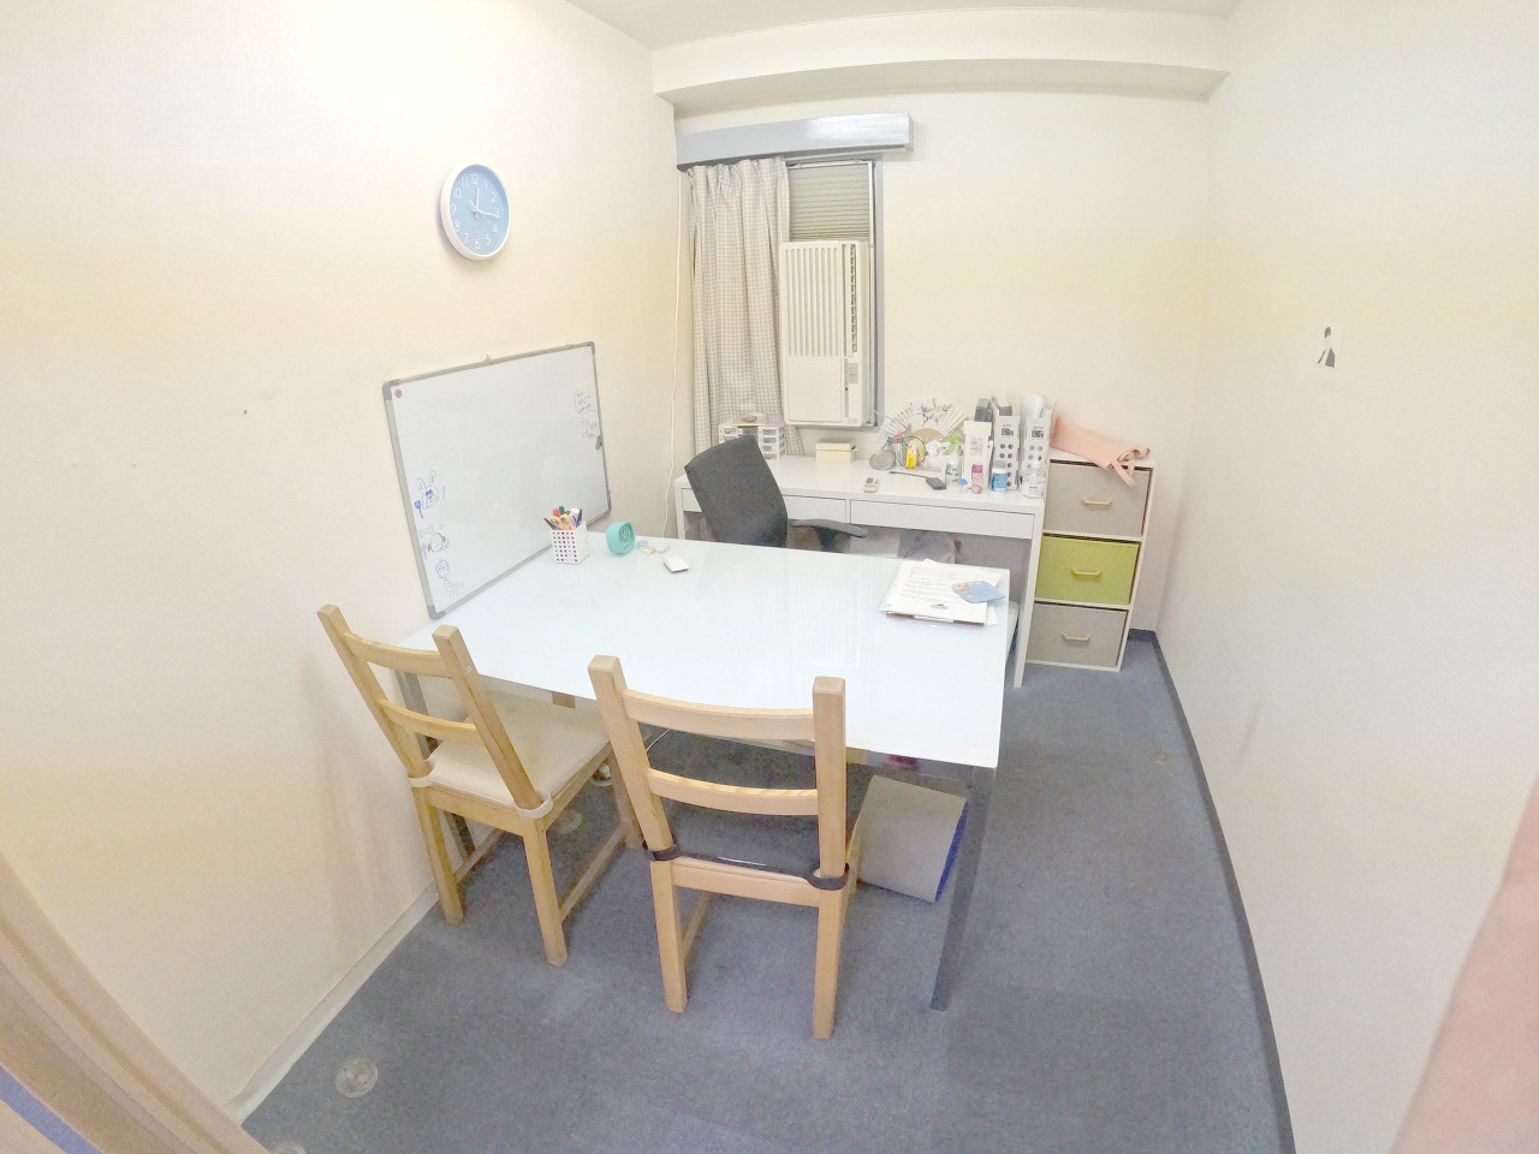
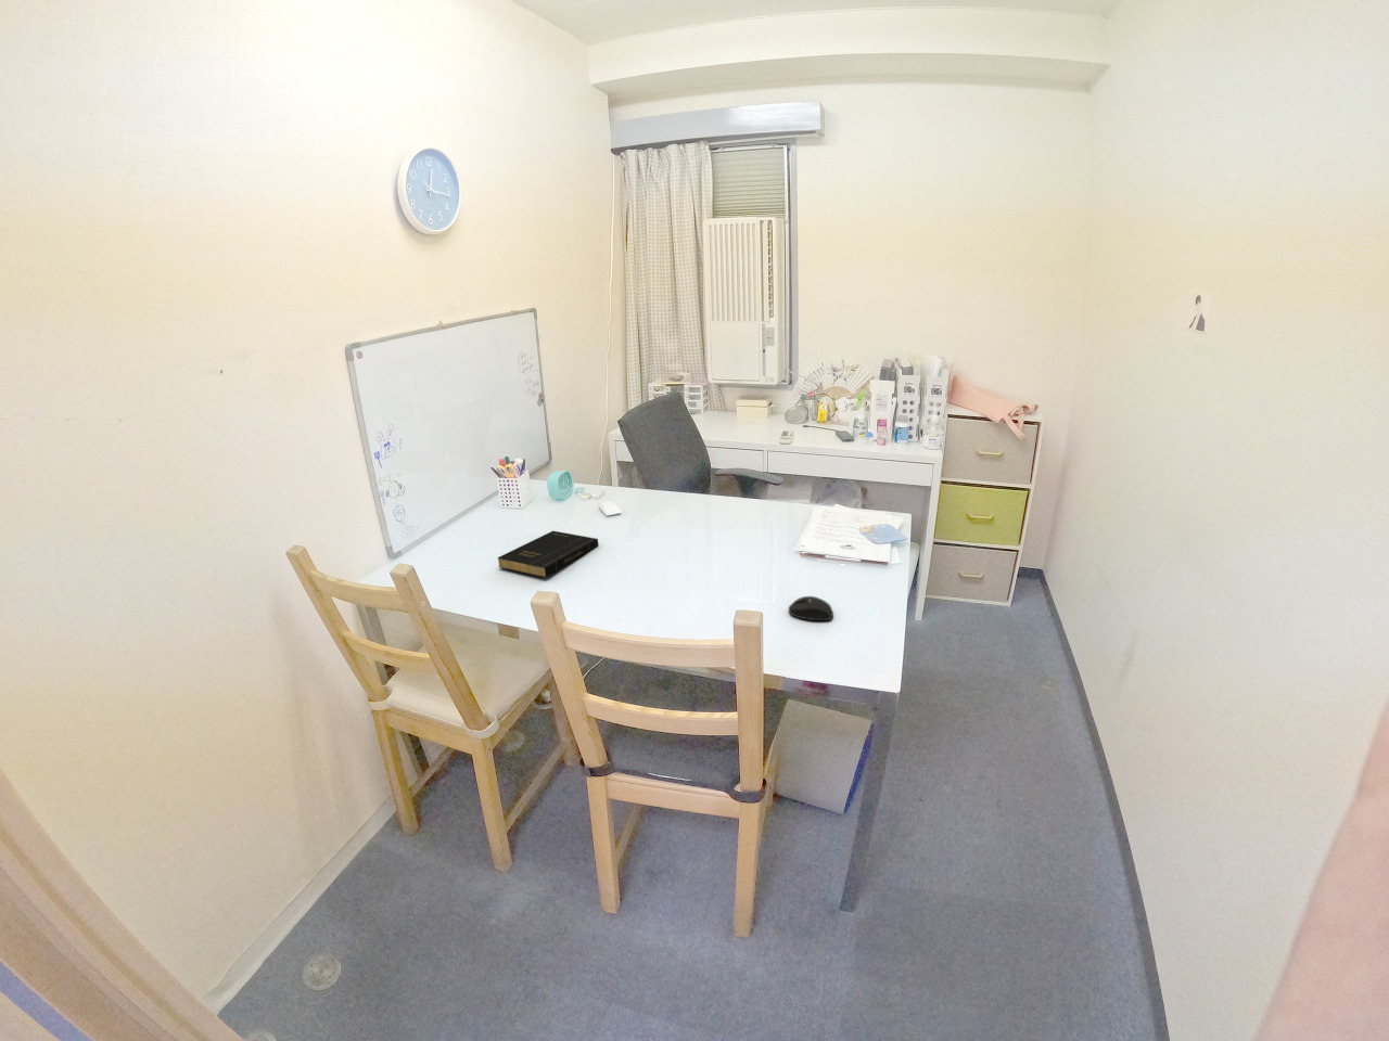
+ book [495,530,599,578]
+ mouse [786,595,834,621]
